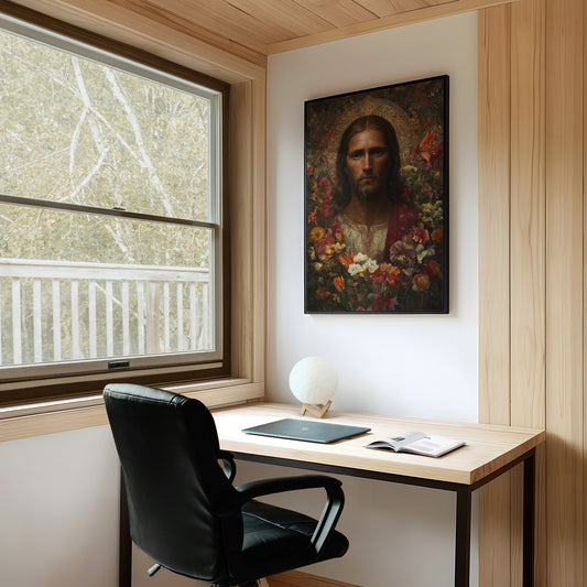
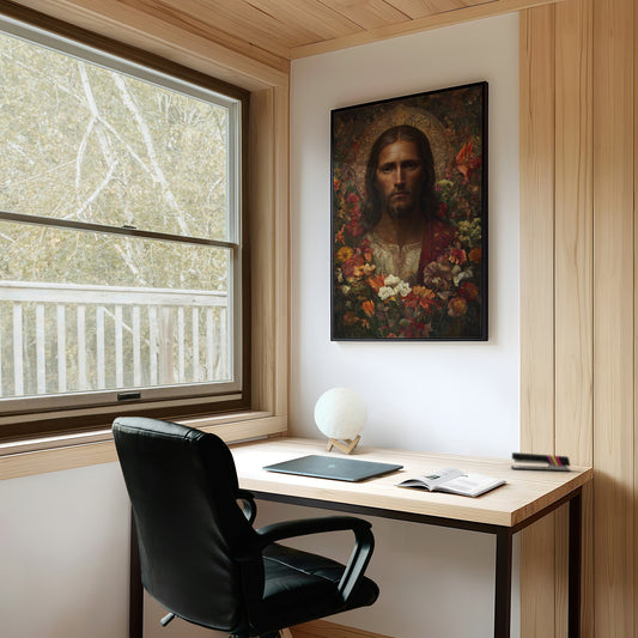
+ stapler [510,451,571,473]
